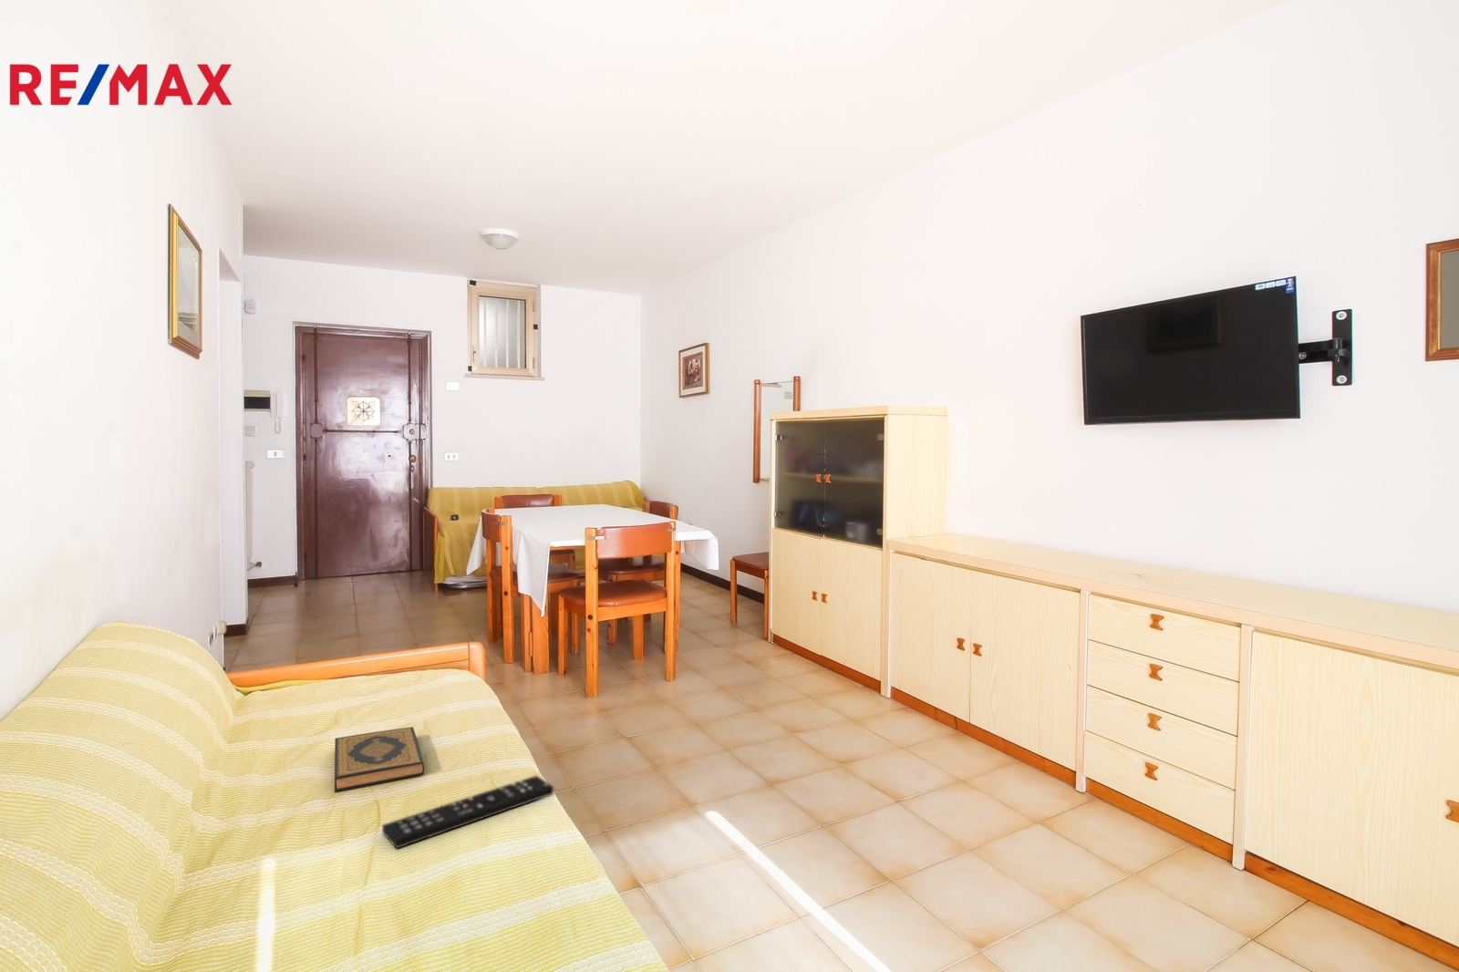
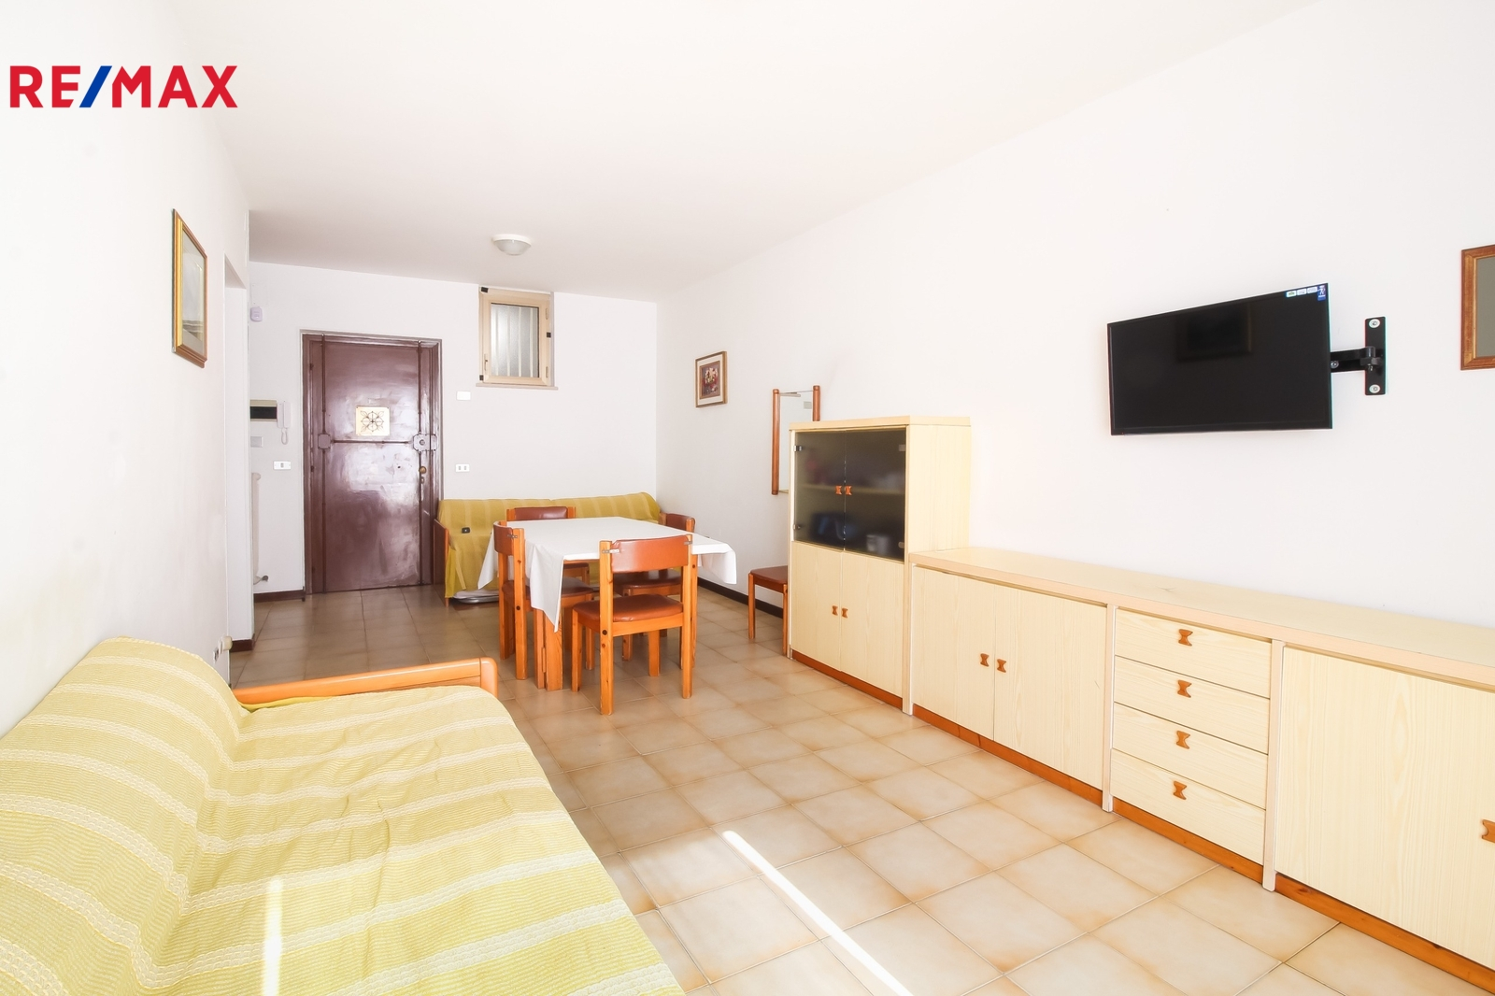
- hardback book [334,726,425,792]
- remote control [381,775,554,849]
